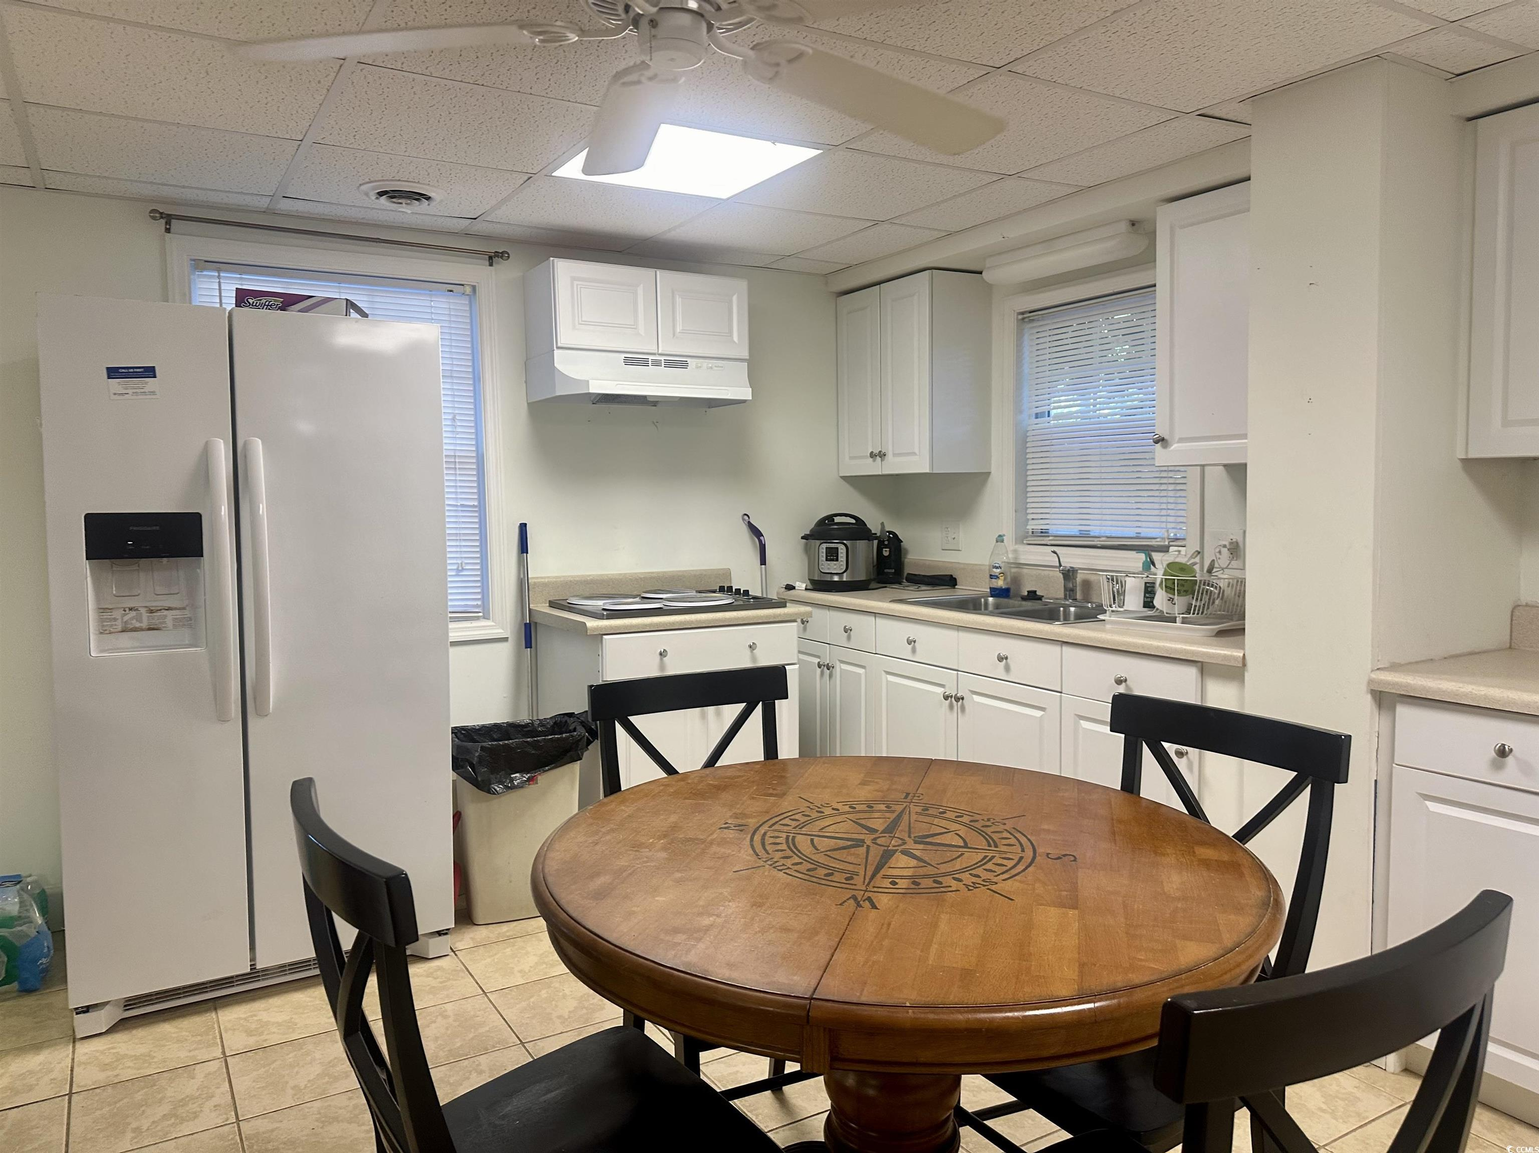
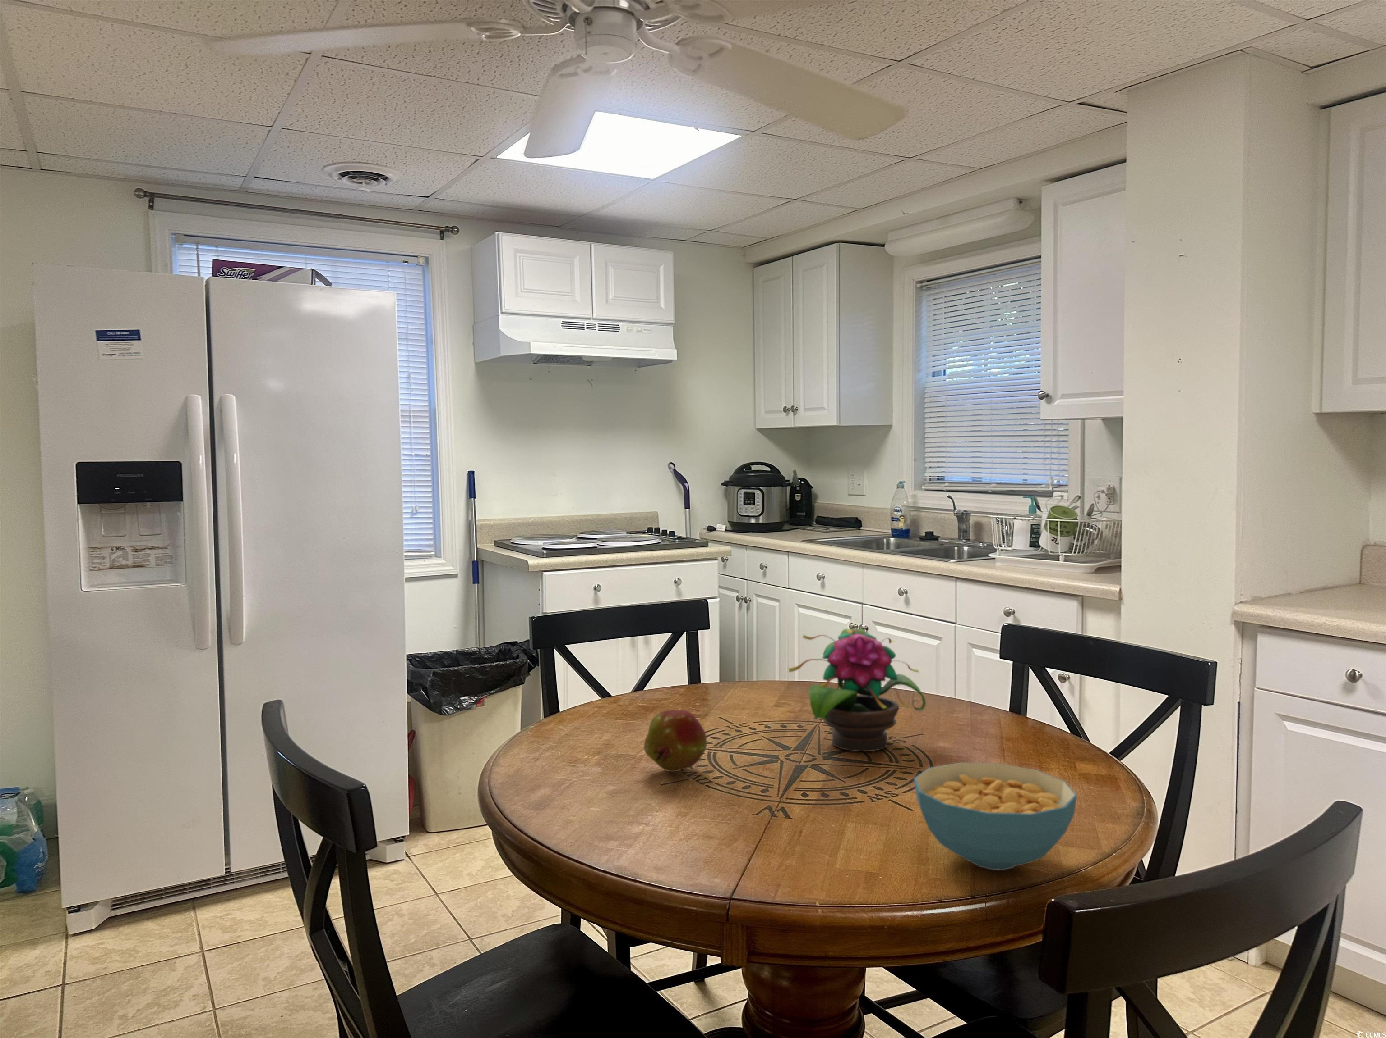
+ potted flower [788,628,927,752]
+ fruit [644,709,707,772]
+ cereal bowl [913,762,1077,870]
